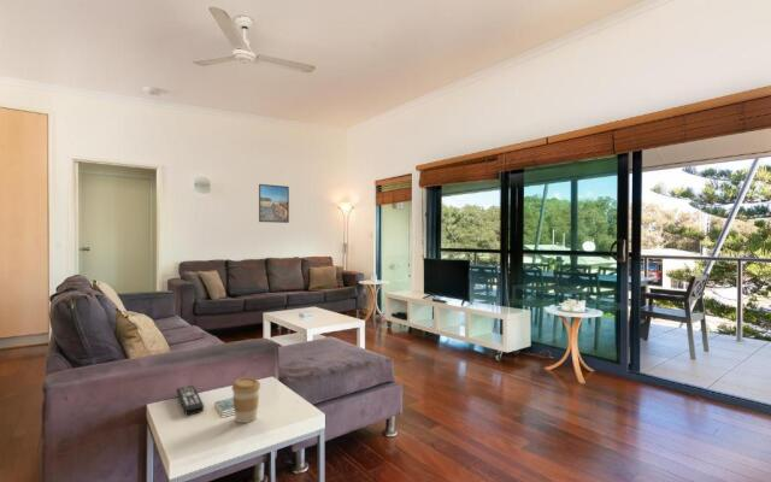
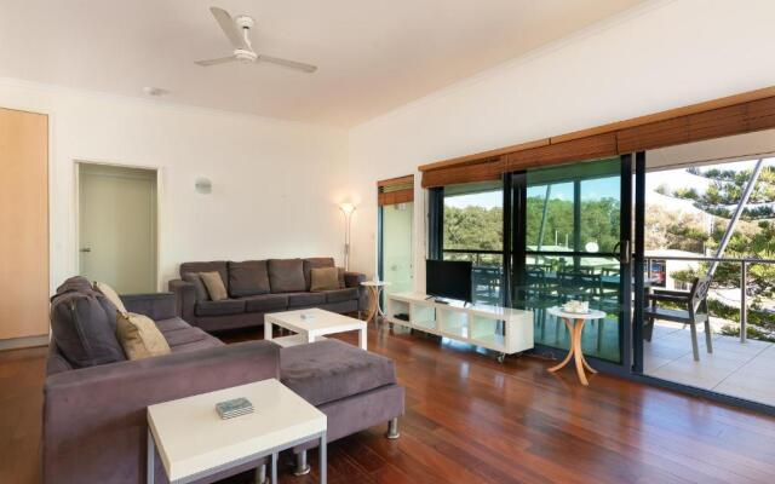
- remote control [176,384,205,416]
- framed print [258,183,290,224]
- coffee cup [230,376,261,424]
